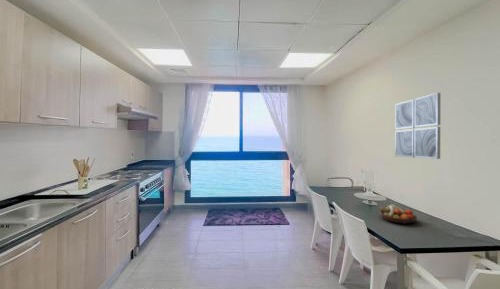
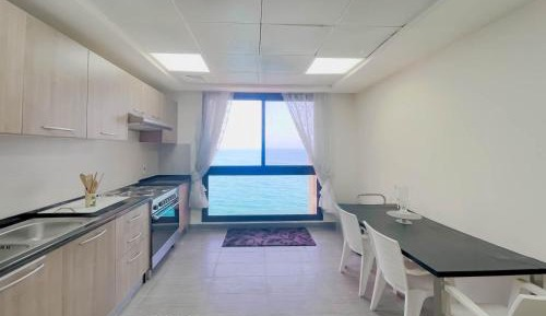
- wall art [394,92,441,160]
- fruit bowl [378,204,418,225]
